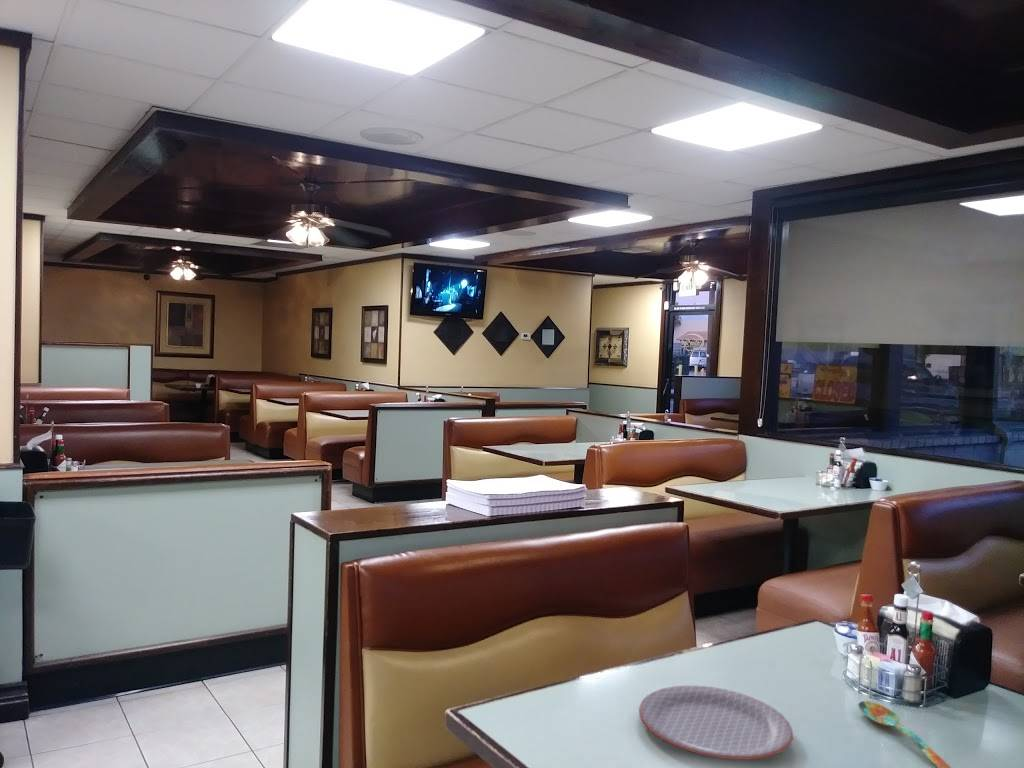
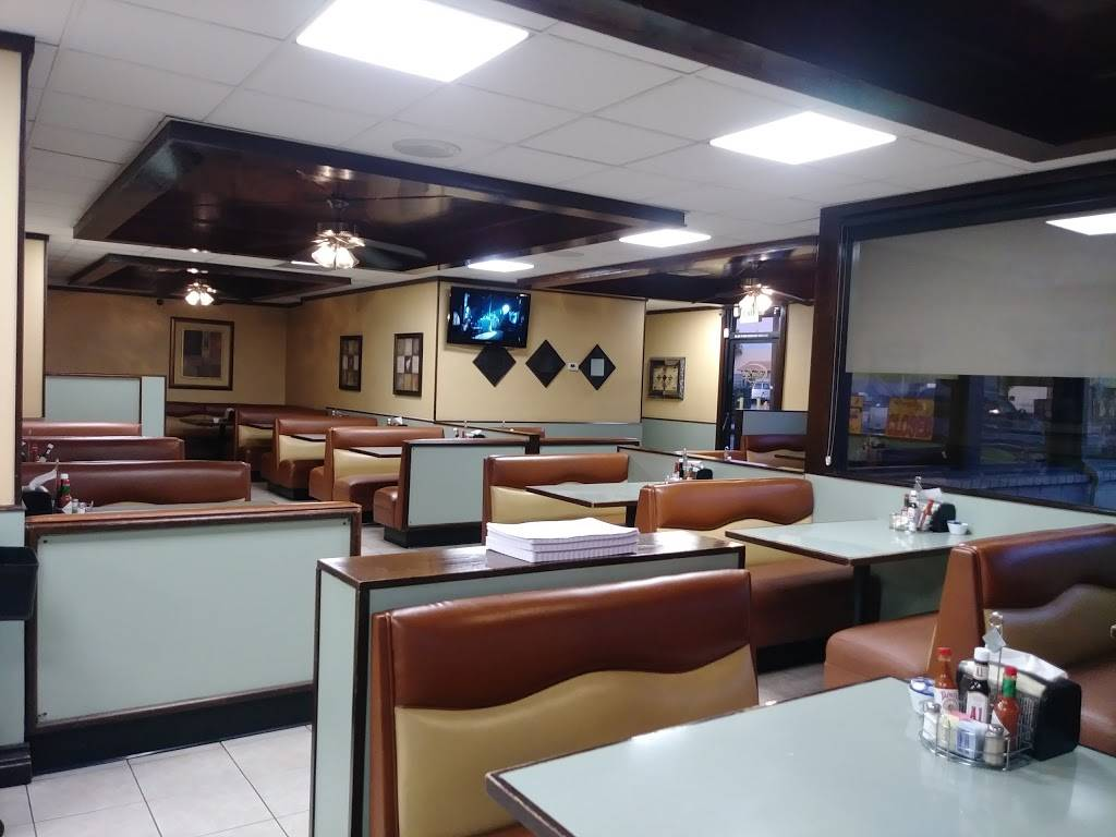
- plate [638,685,794,761]
- spoon [857,700,953,768]
